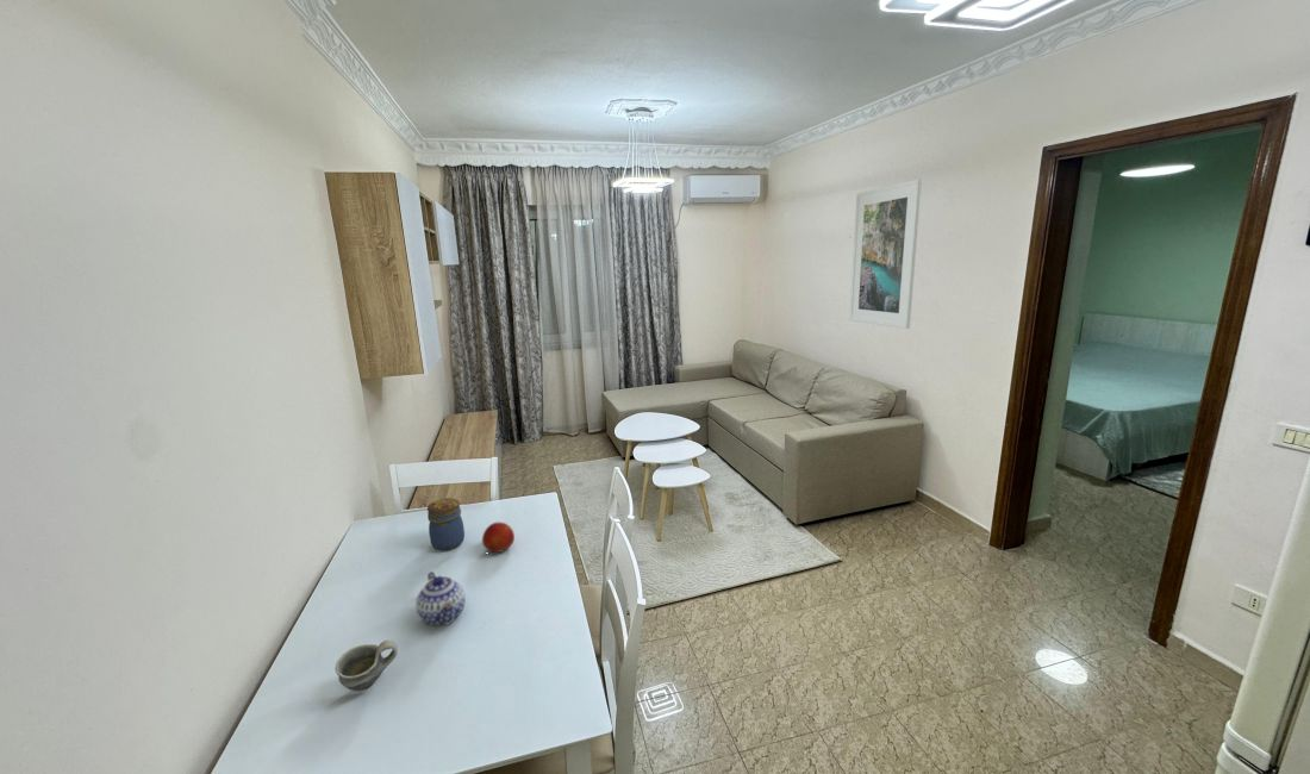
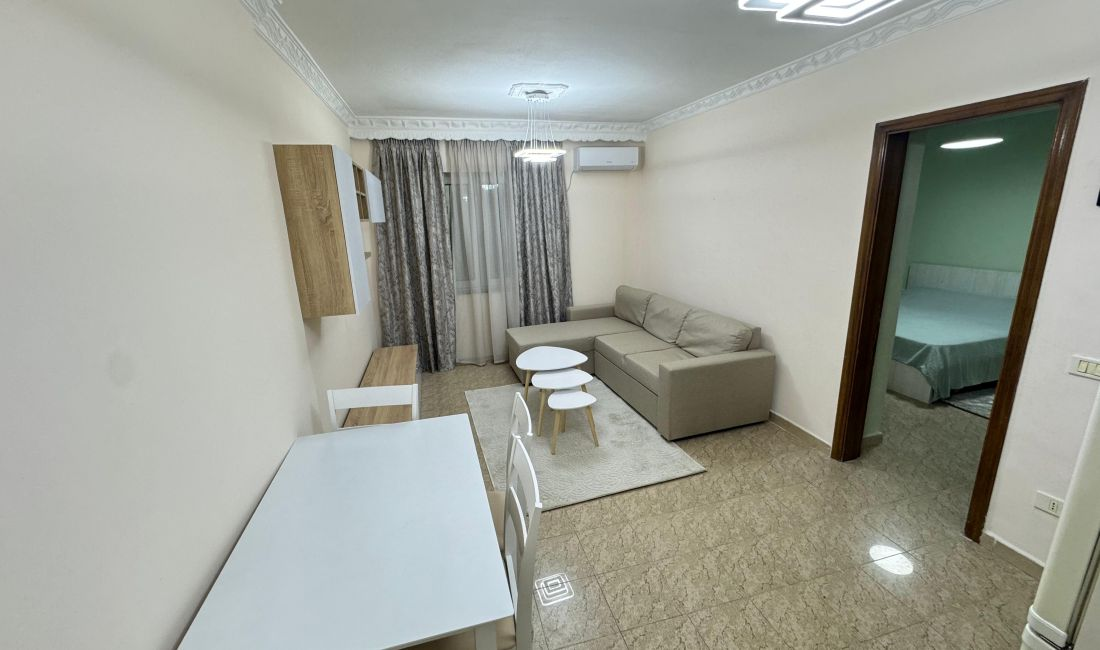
- jar [426,497,466,551]
- teapot [414,570,467,626]
- cup [335,639,399,692]
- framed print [848,177,923,330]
- fruit [481,522,516,554]
